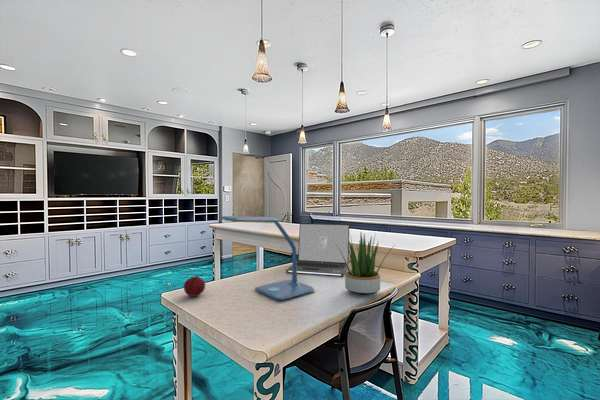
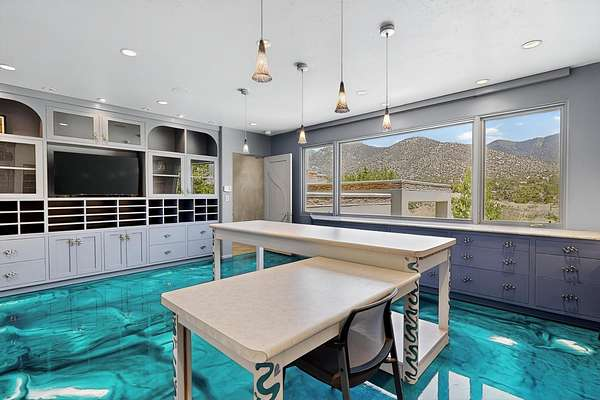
- potted plant [333,232,395,296]
- laptop [285,222,350,277]
- desk lamp [219,215,316,301]
- fruit [183,274,206,298]
